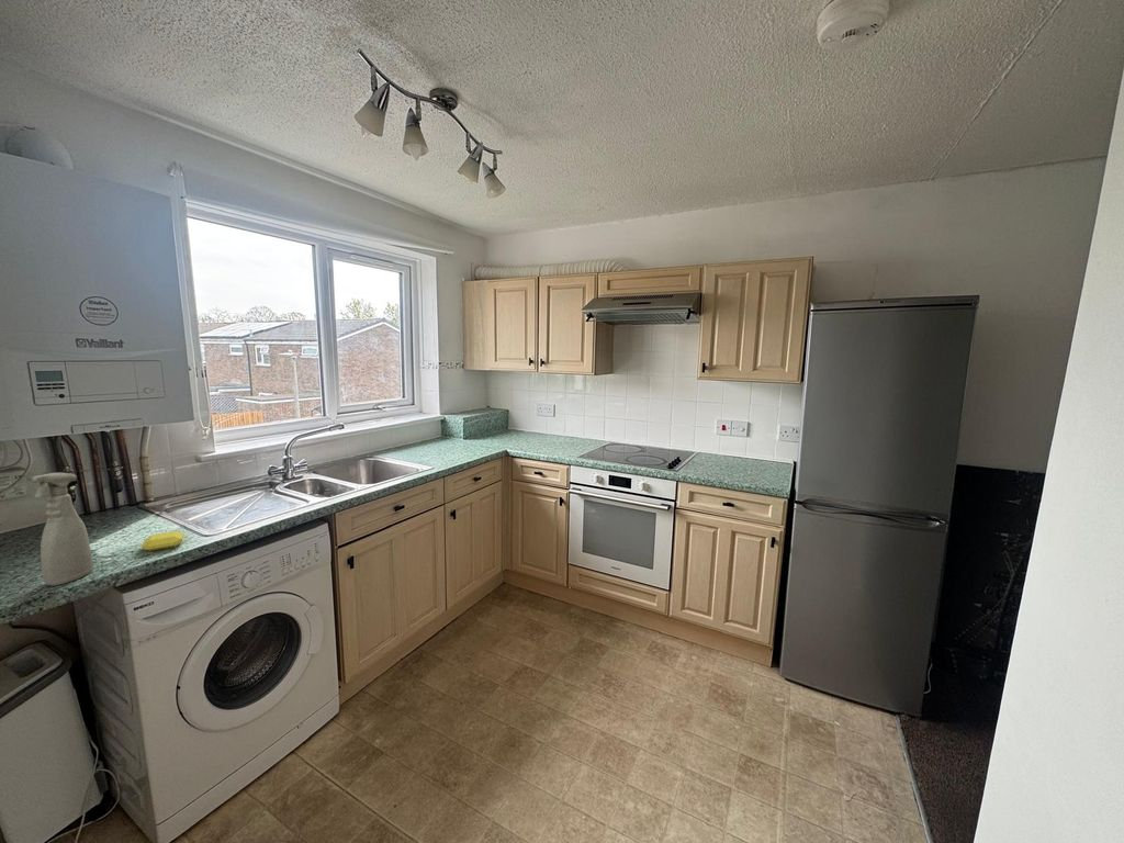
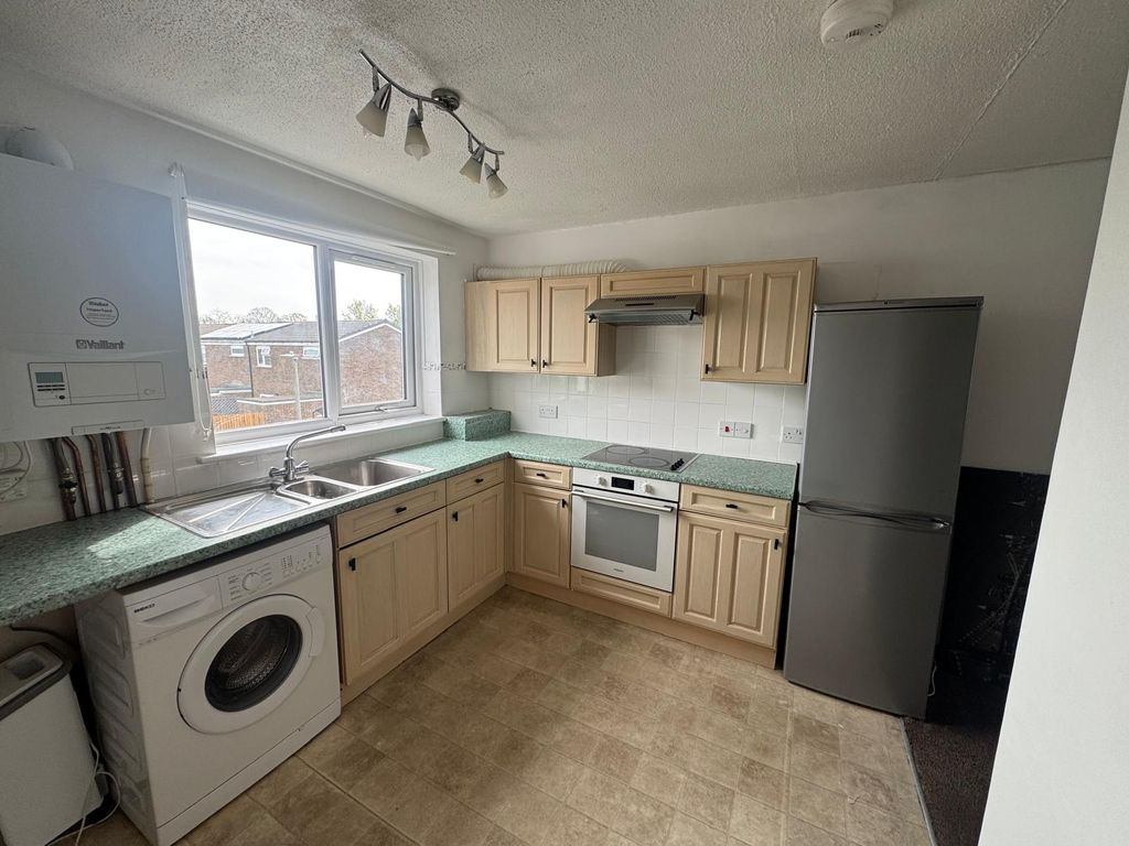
- spray bottle [31,472,94,586]
- soap bar [140,530,184,552]
